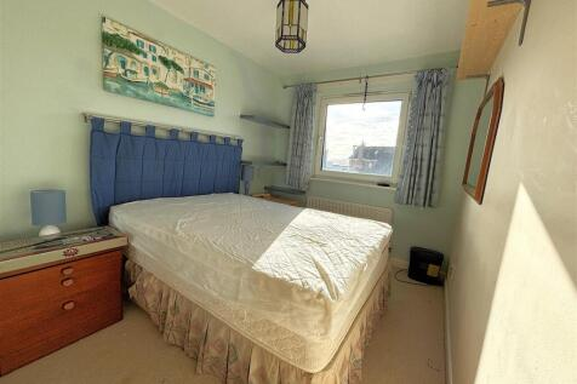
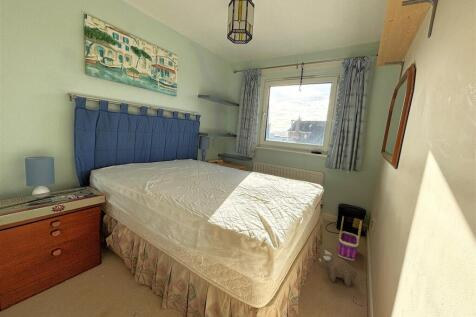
+ basket [337,215,363,262]
+ plush toy [319,249,358,288]
